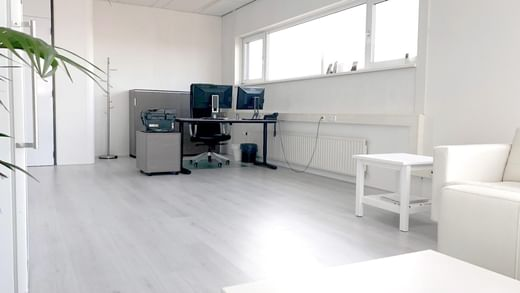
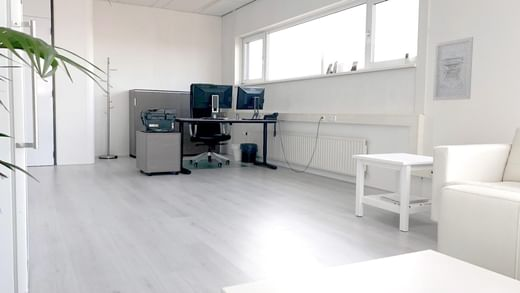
+ wall art [432,36,474,101]
